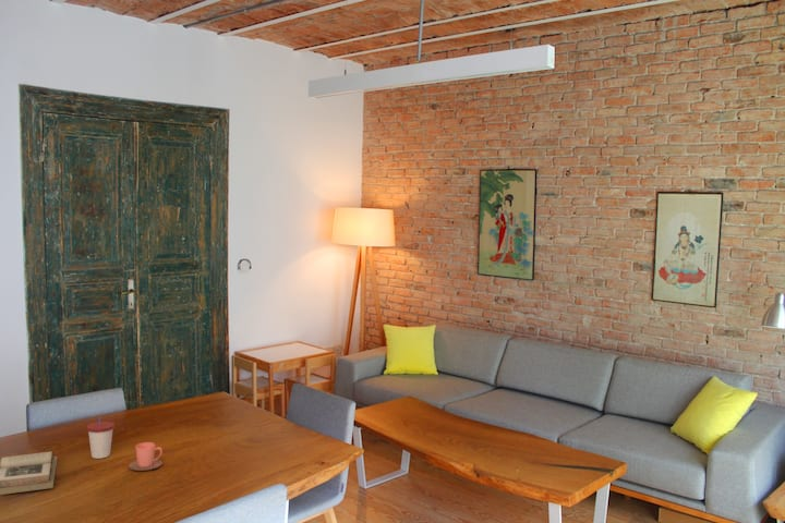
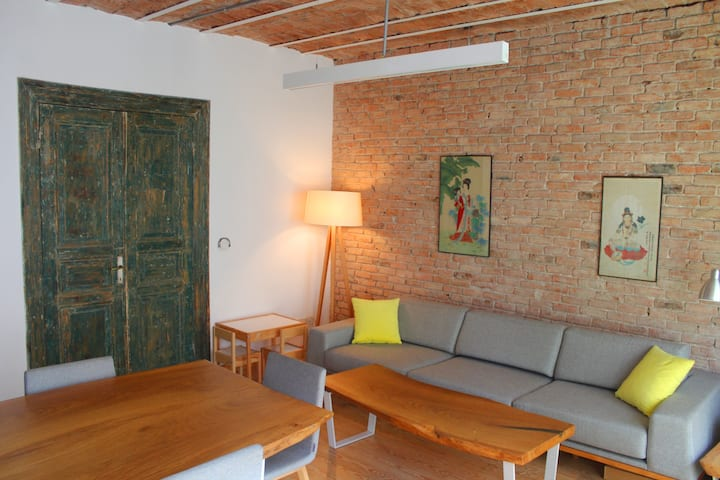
- book [0,451,58,496]
- cup [128,441,164,472]
- cup [86,416,116,460]
